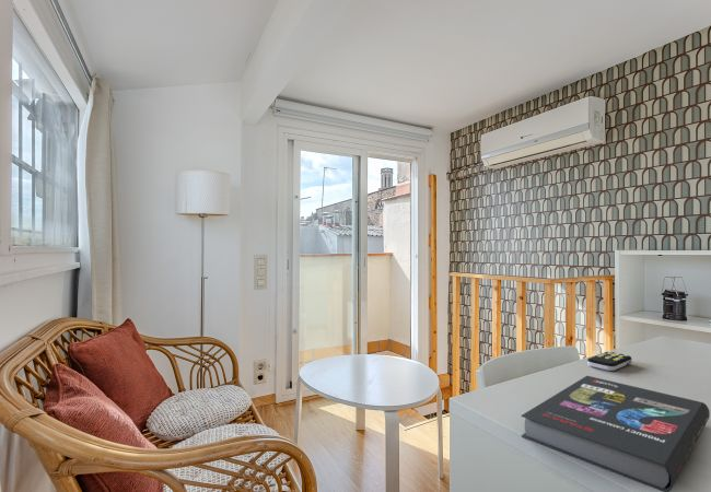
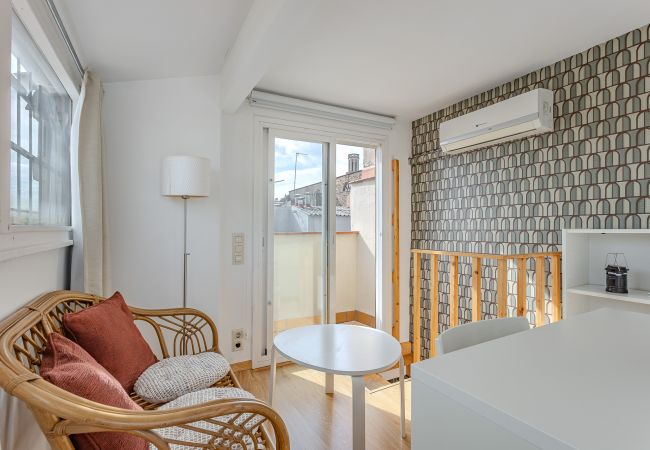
- remote control [586,350,633,372]
- book [521,375,711,492]
